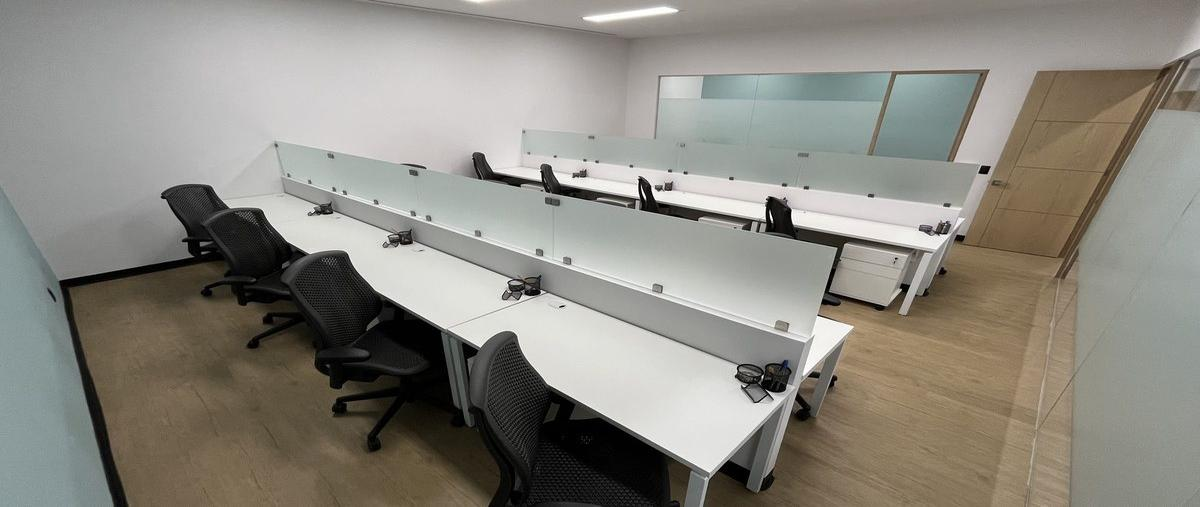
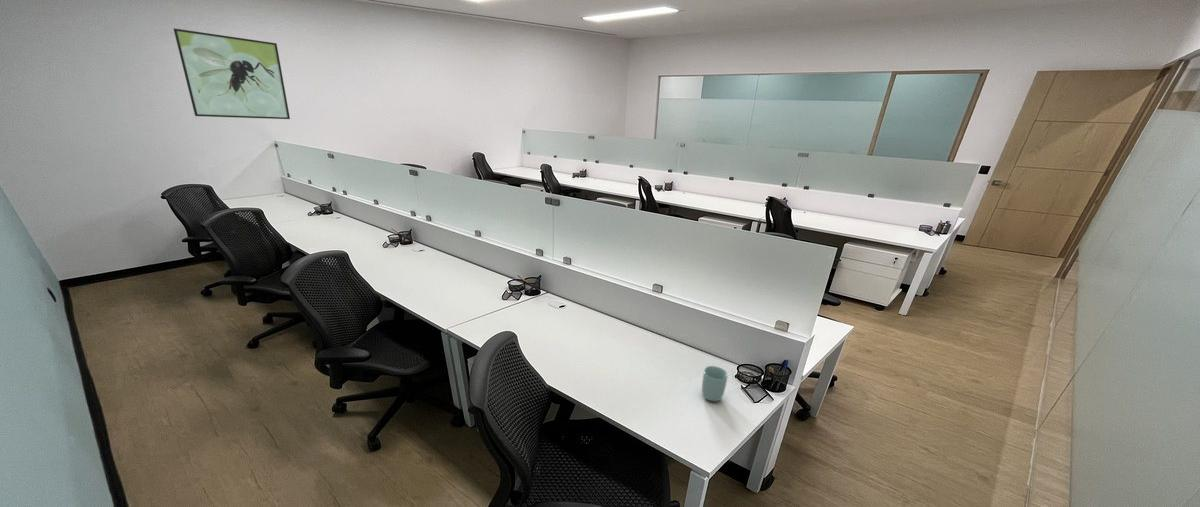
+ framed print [173,27,291,120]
+ cup [701,365,729,402]
